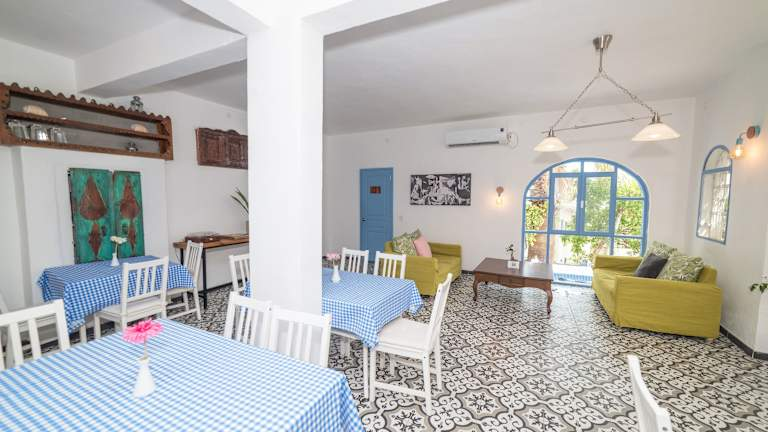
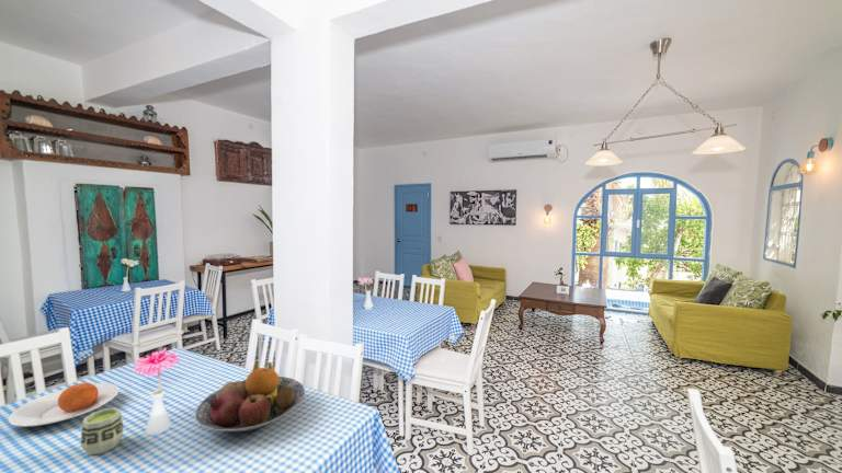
+ cup [80,406,125,457]
+ plate [7,382,120,428]
+ fruit bowl [194,360,306,432]
